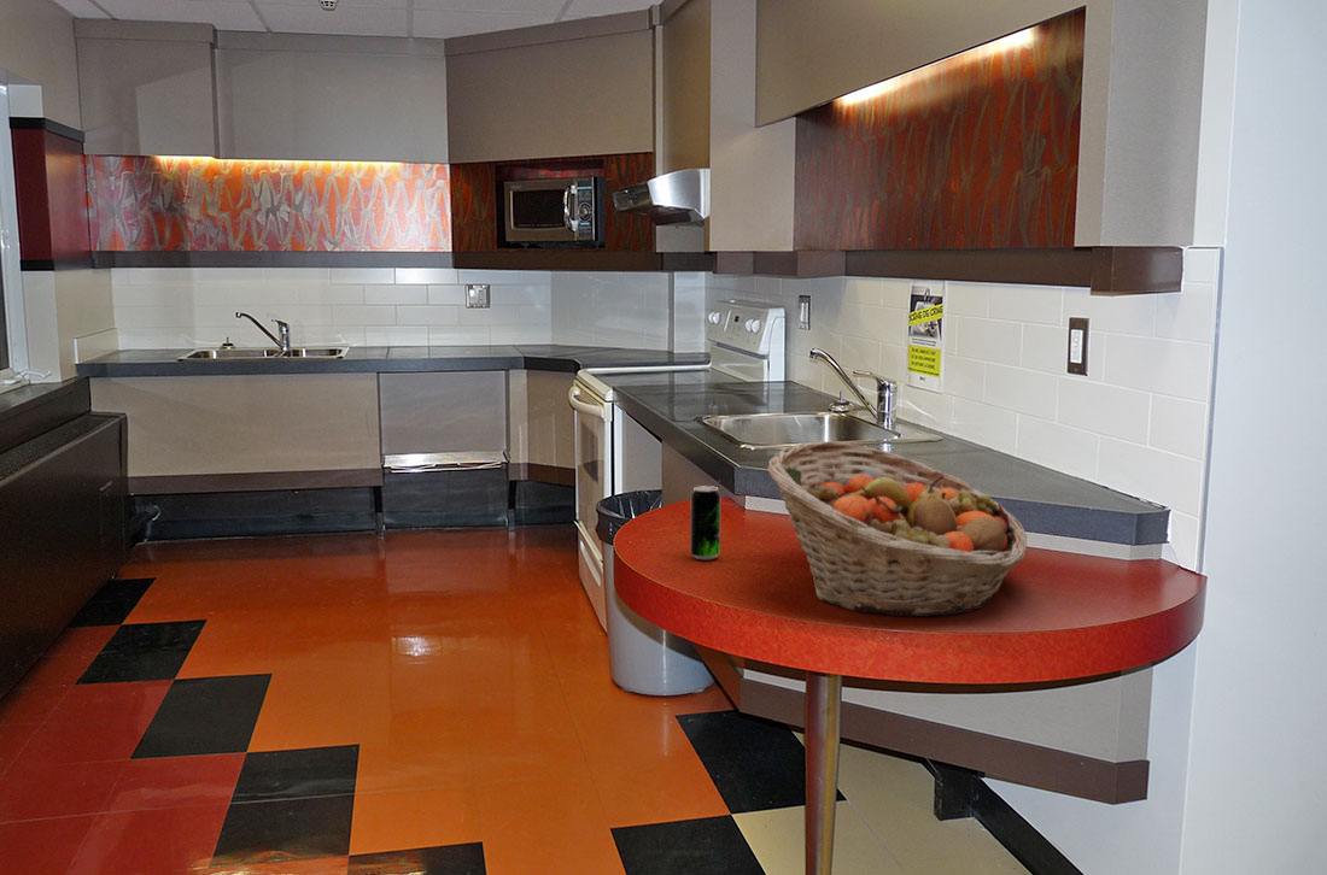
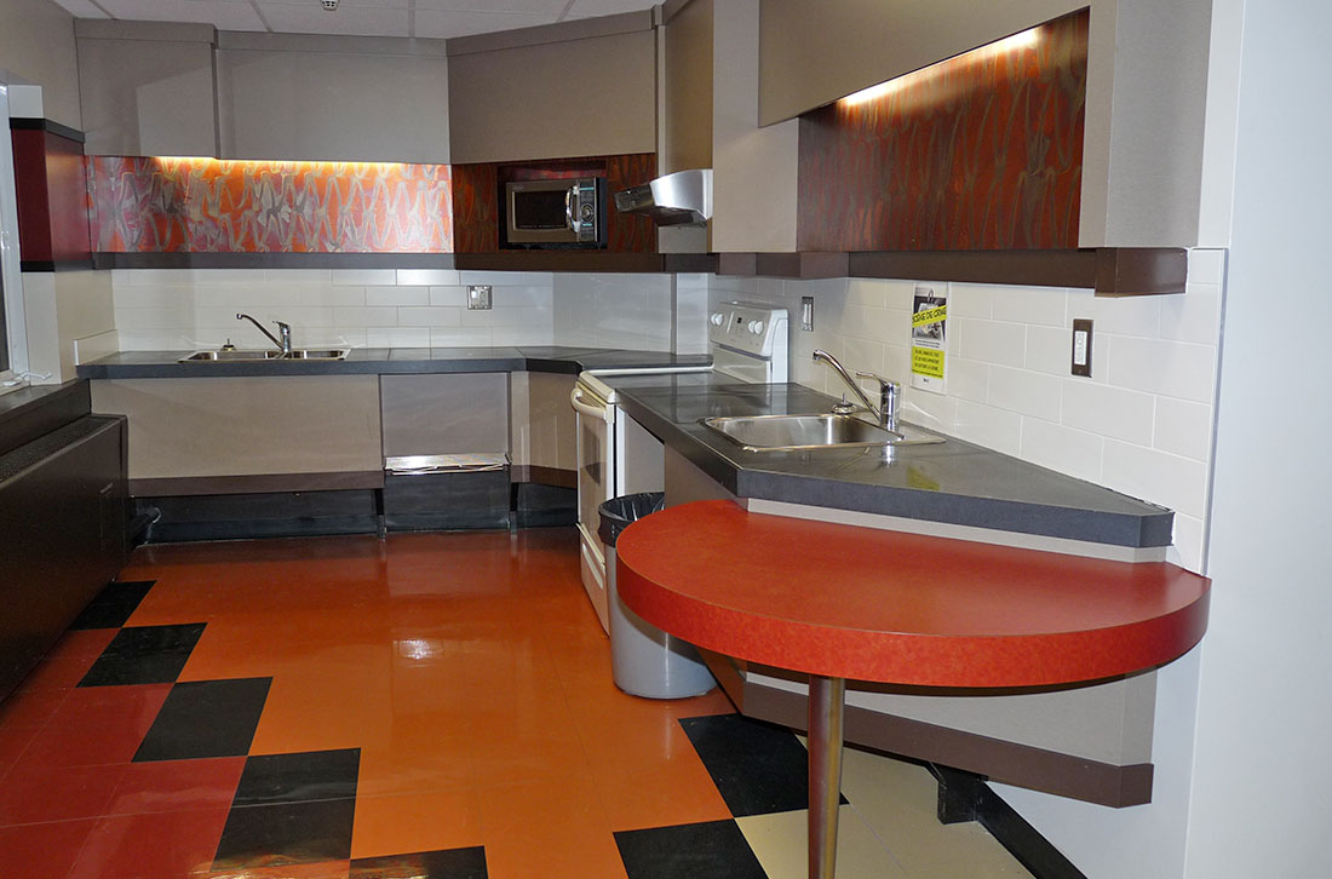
- fruit basket [766,440,1028,618]
- beverage can [689,485,721,560]
